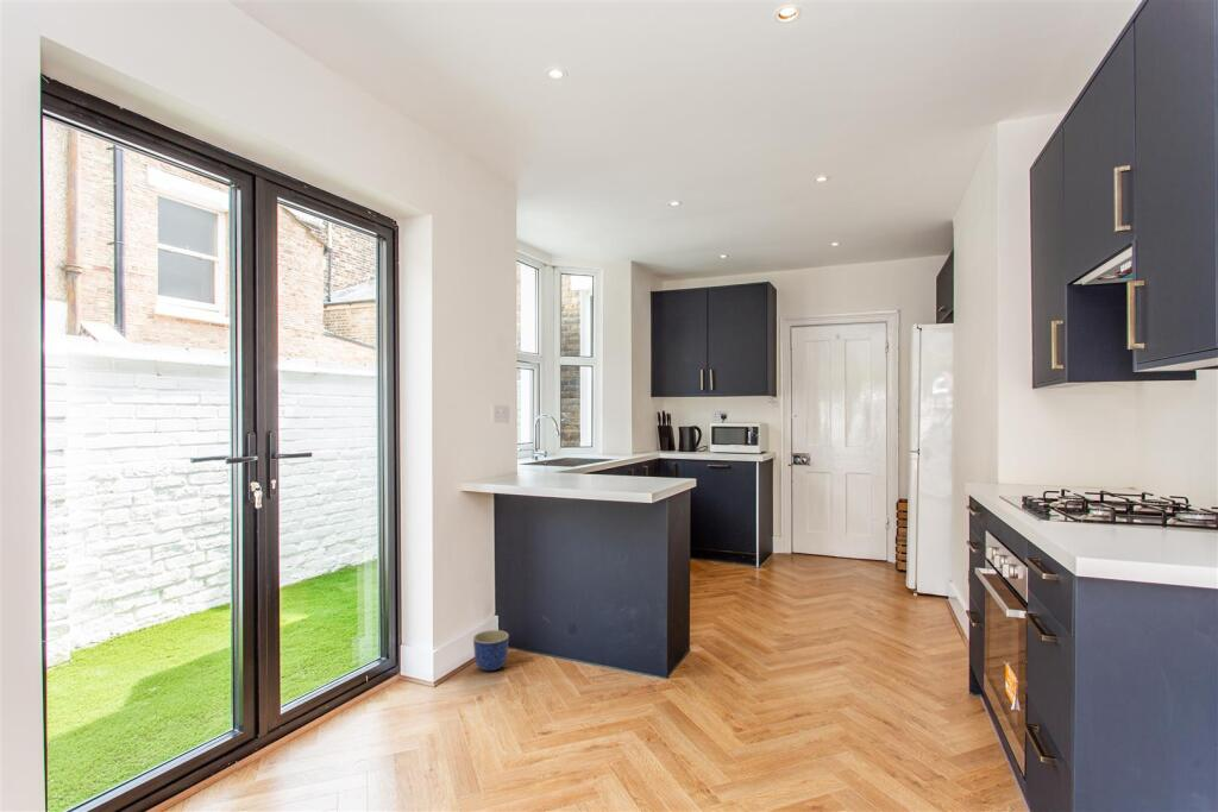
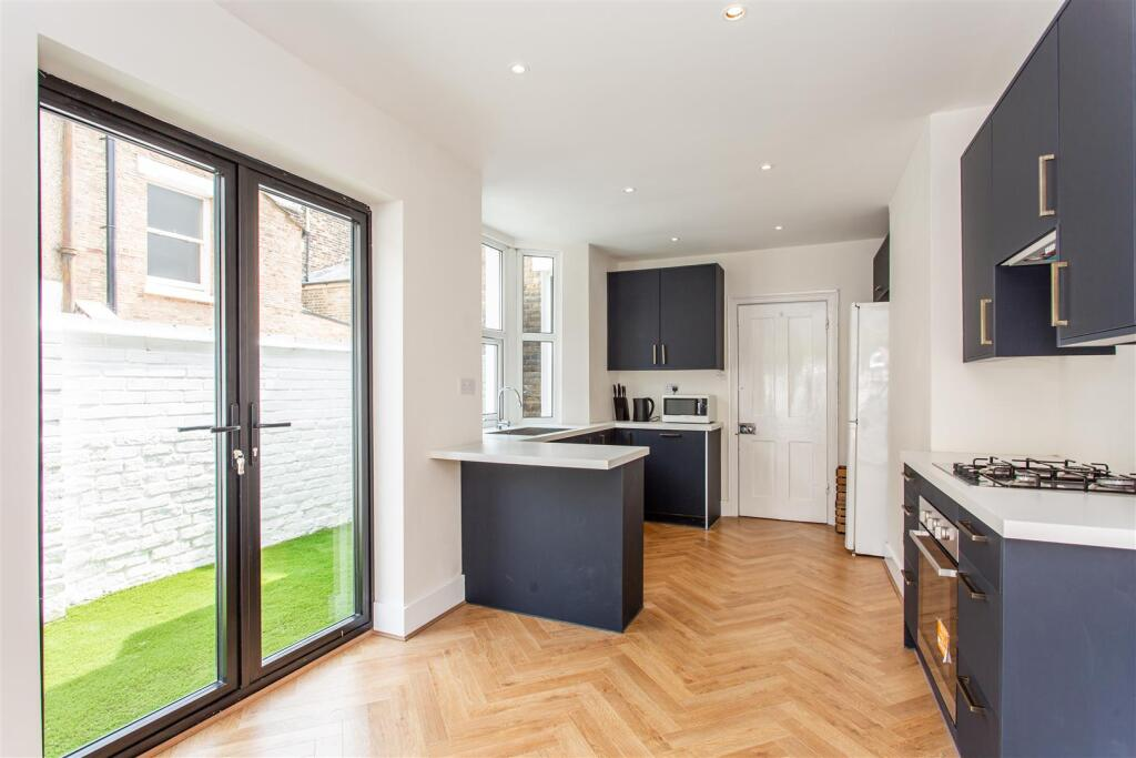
- planter [472,629,510,672]
